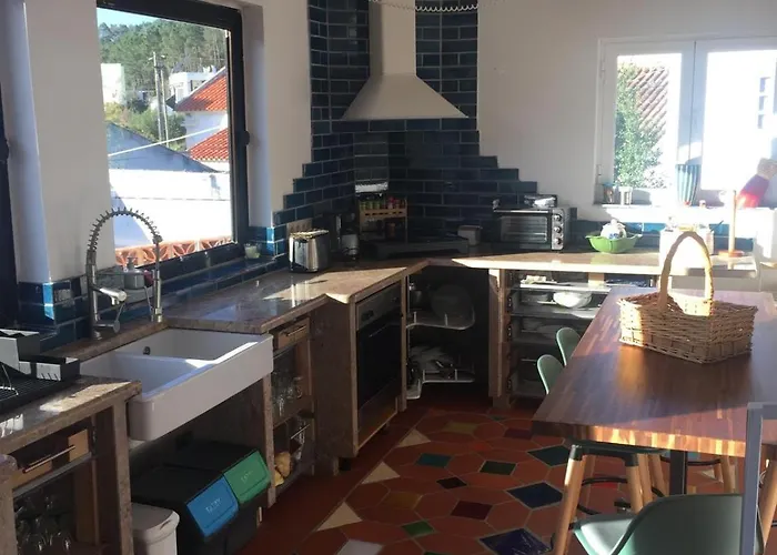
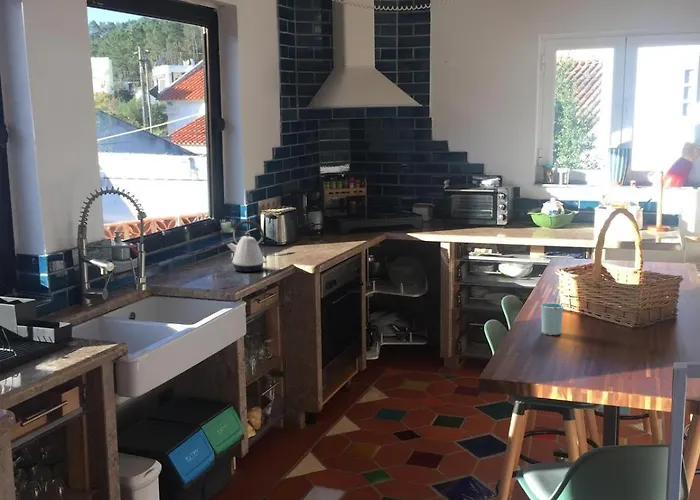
+ kettle [226,220,268,273]
+ cup [540,297,564,336]
